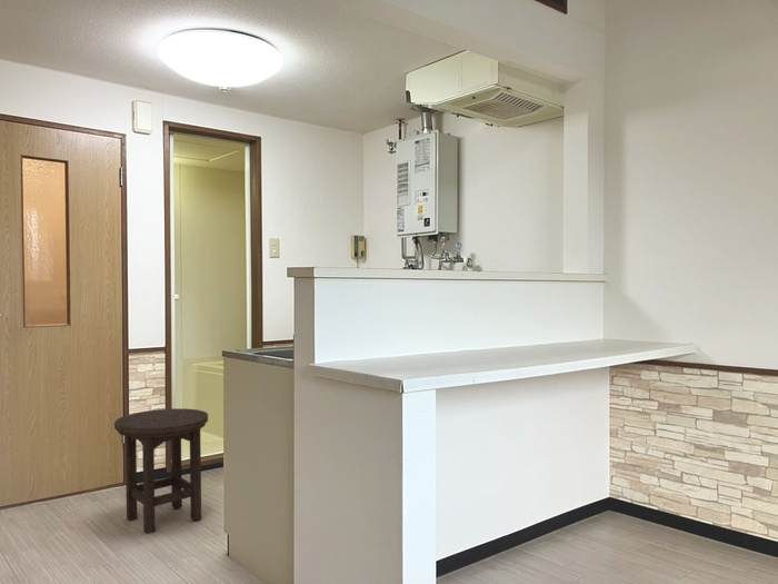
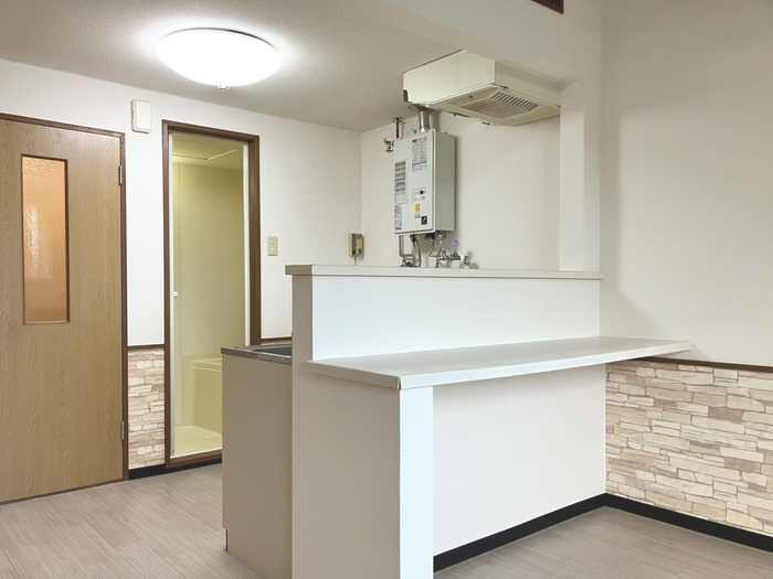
- stool [113,407,209,535]
